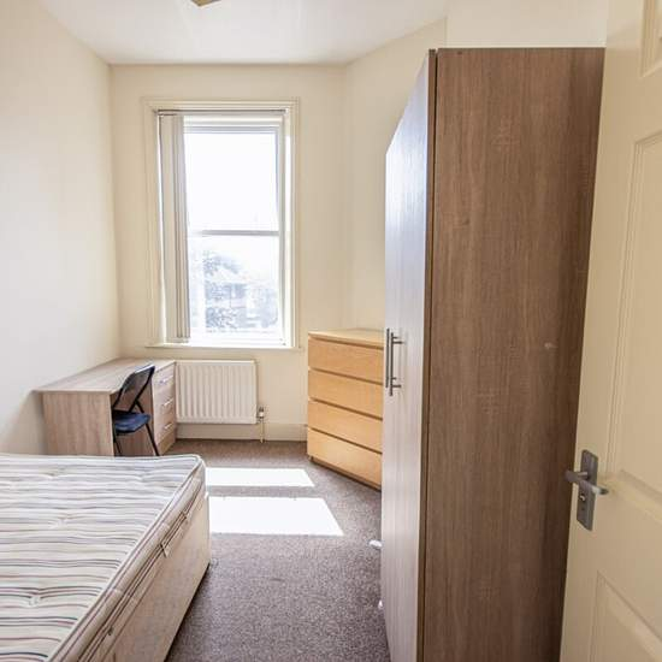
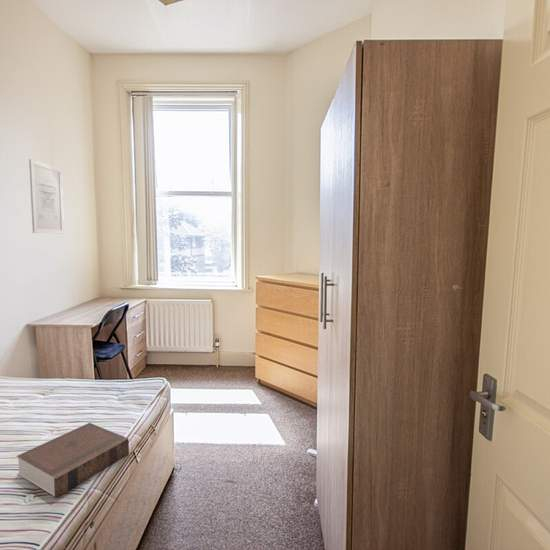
+ wall art [28,158,65,235]
+ book [16,422,130,498]
